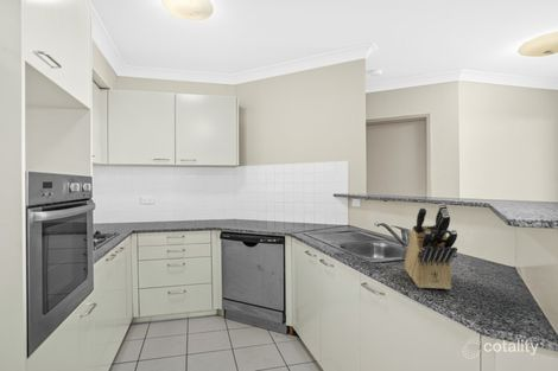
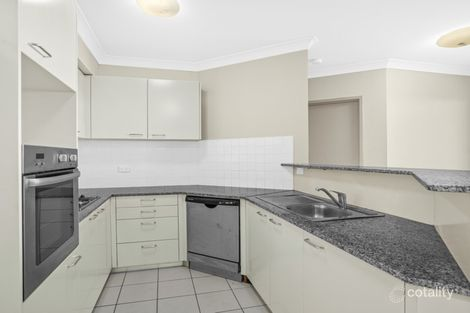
- knife block [404,203,458,290]
